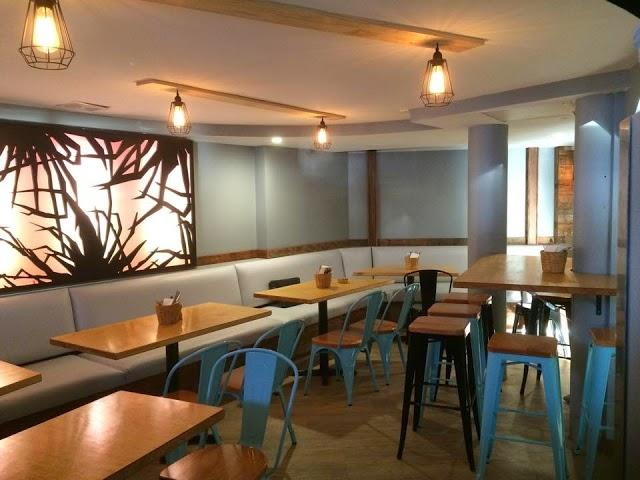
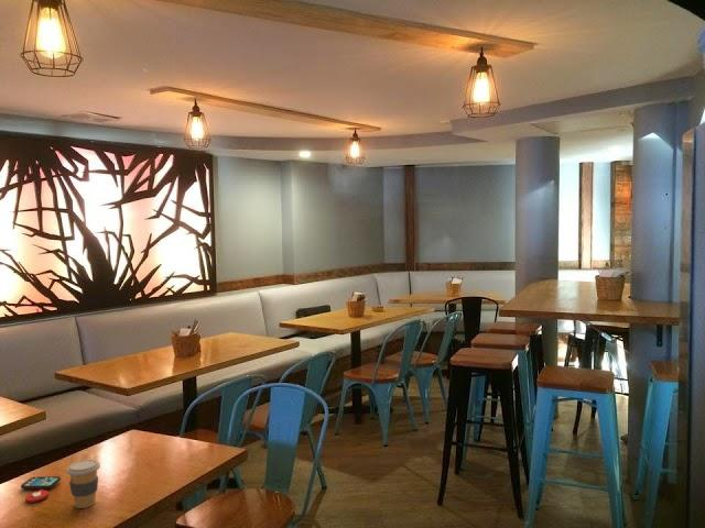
+ coffee cup [66,459,101,509]
+ smartphone [20,475,62,504]
